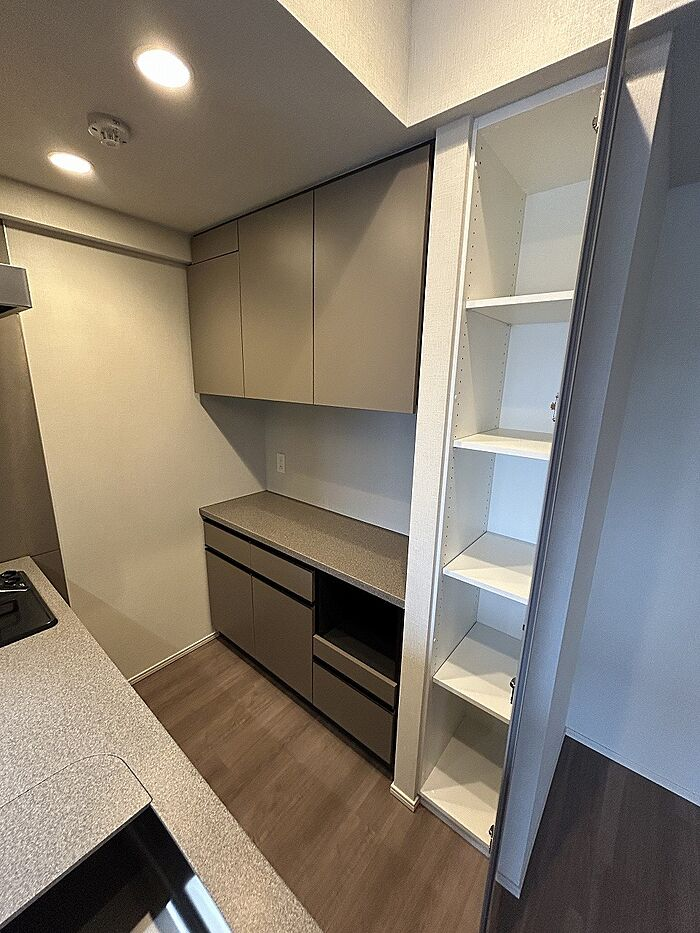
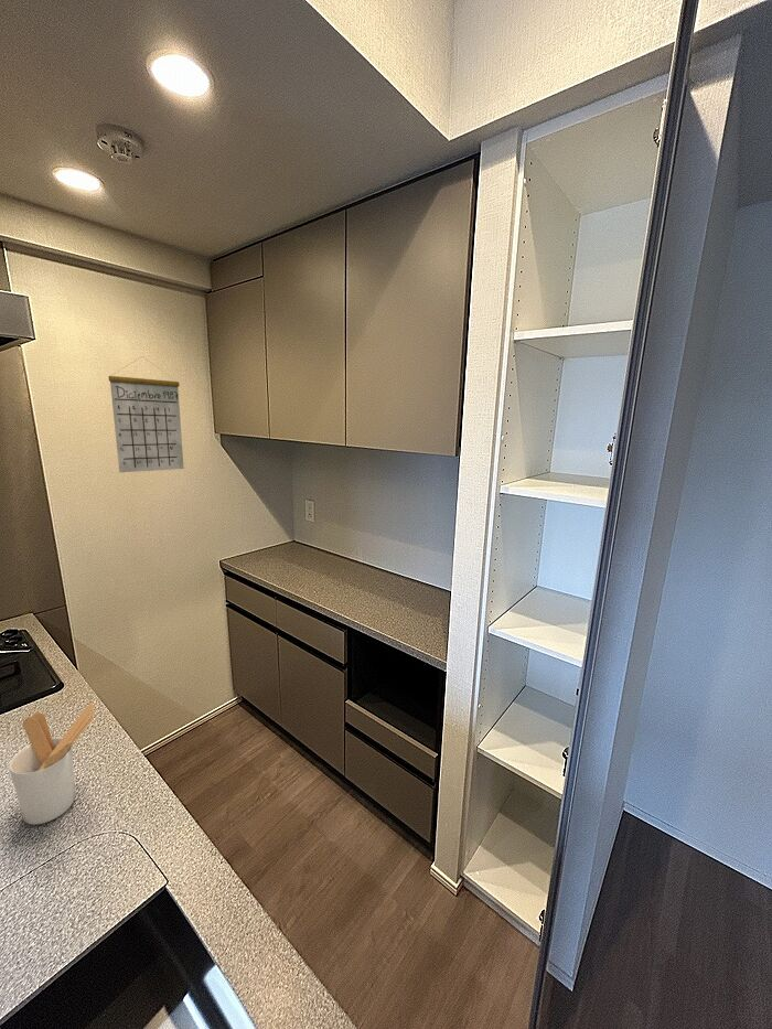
+ utensil holder [8,703,96,826]
+ calendar [108,355,185,473]
